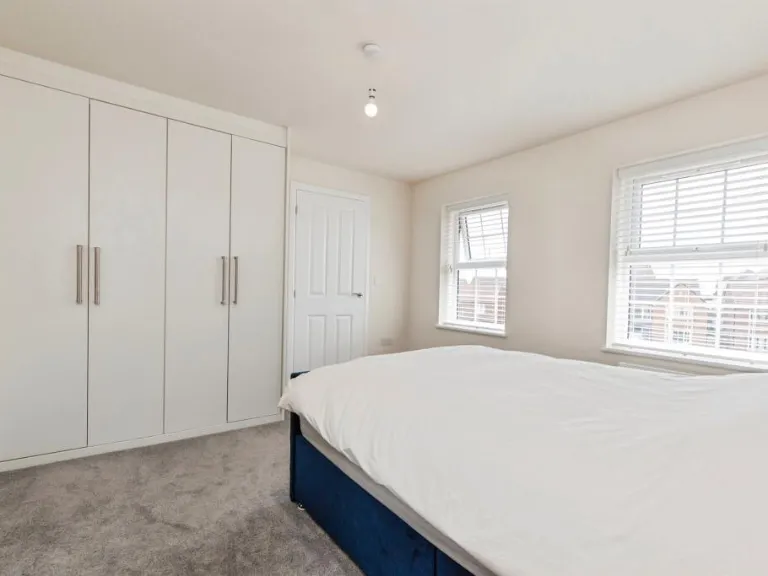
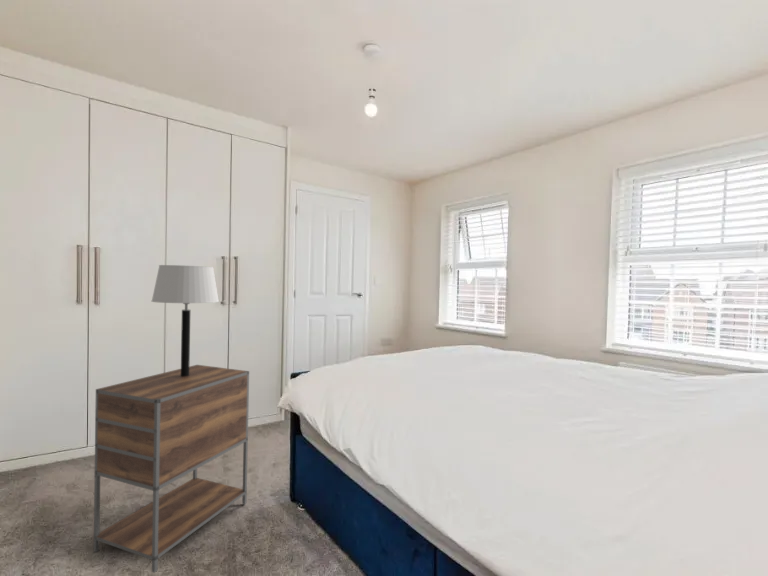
+ nightstand [93,364,250,574]
+ table lamp [151,264,220,377]
